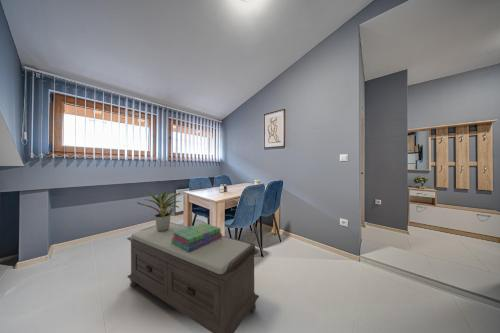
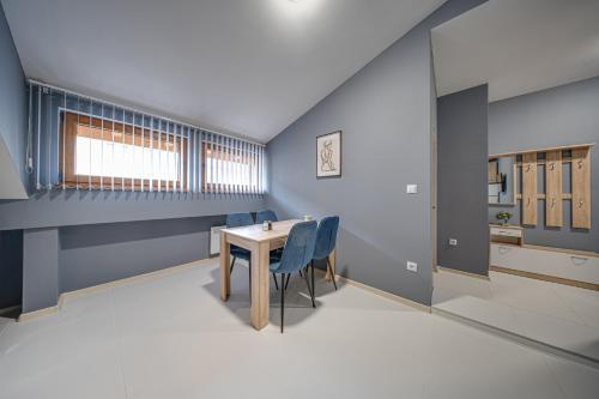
- potted plant [136,190,182,232]
- bench [126,222,260,333]
- stack of books [171,222,223,252]
